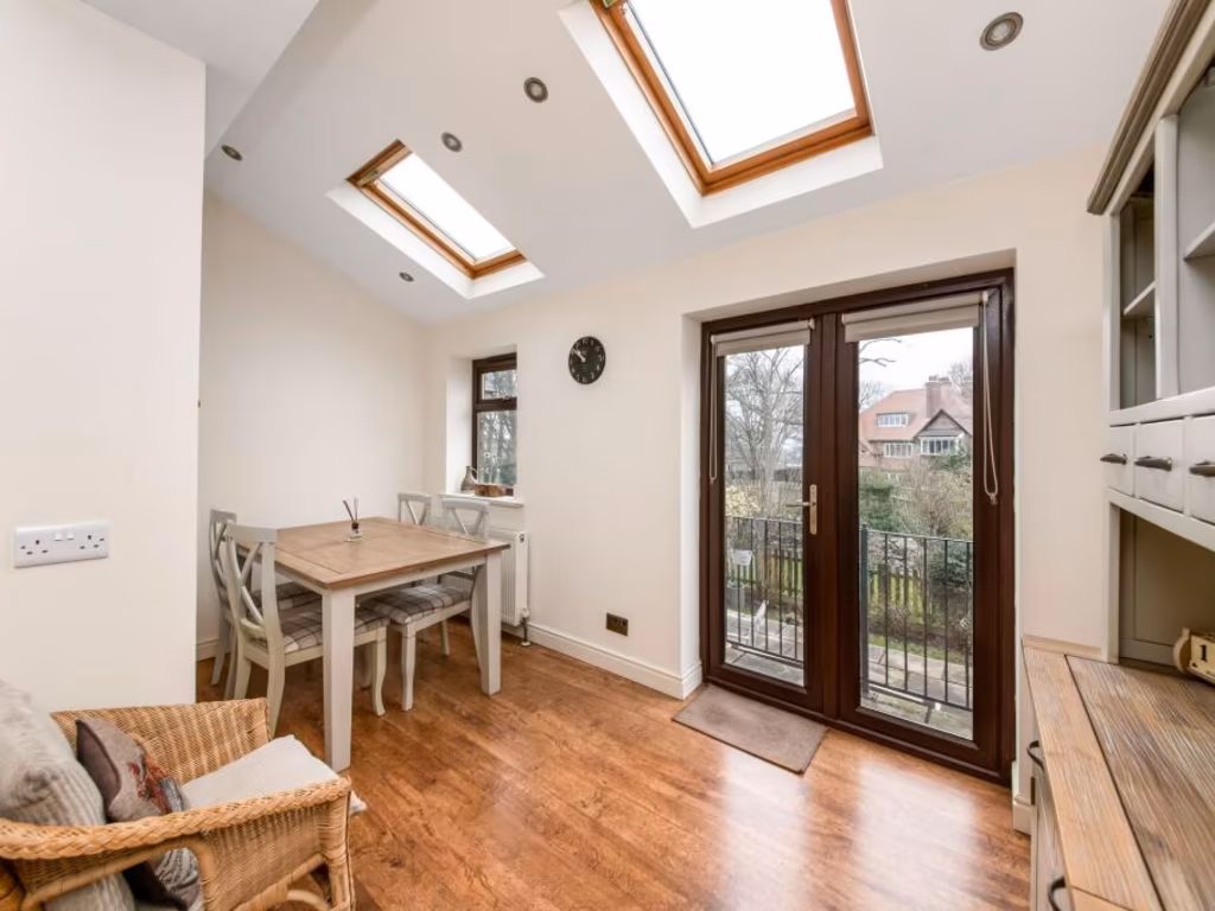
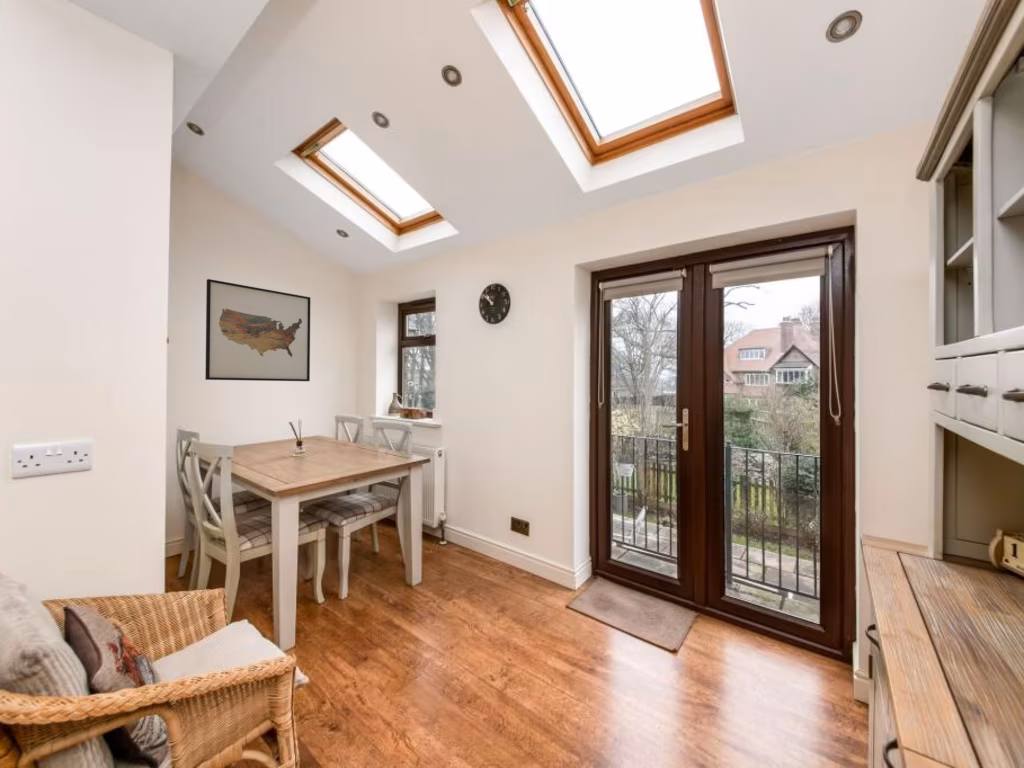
+ wall art [204,278,311,382]
